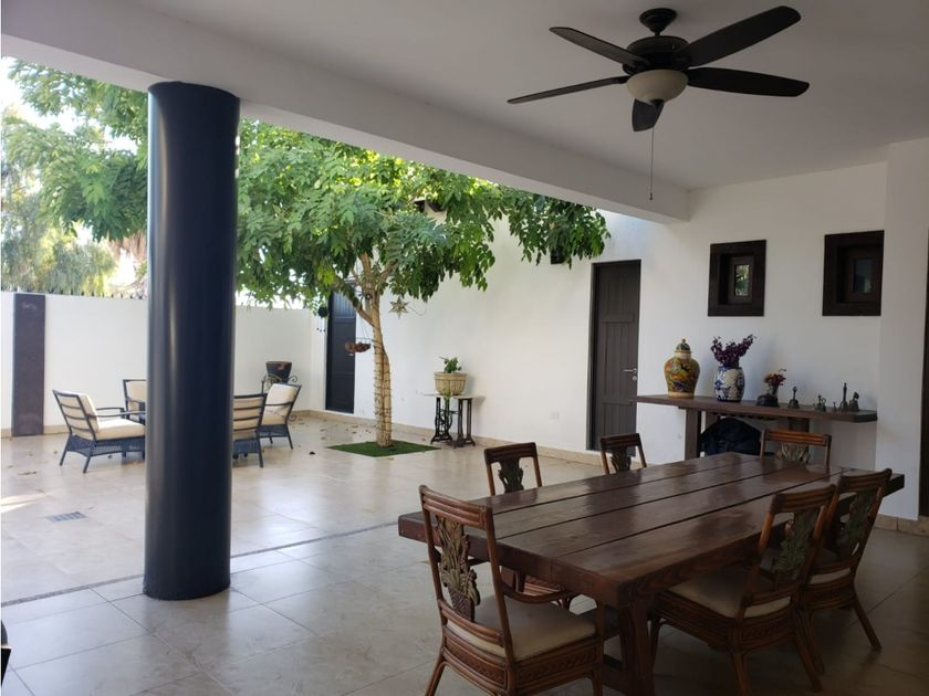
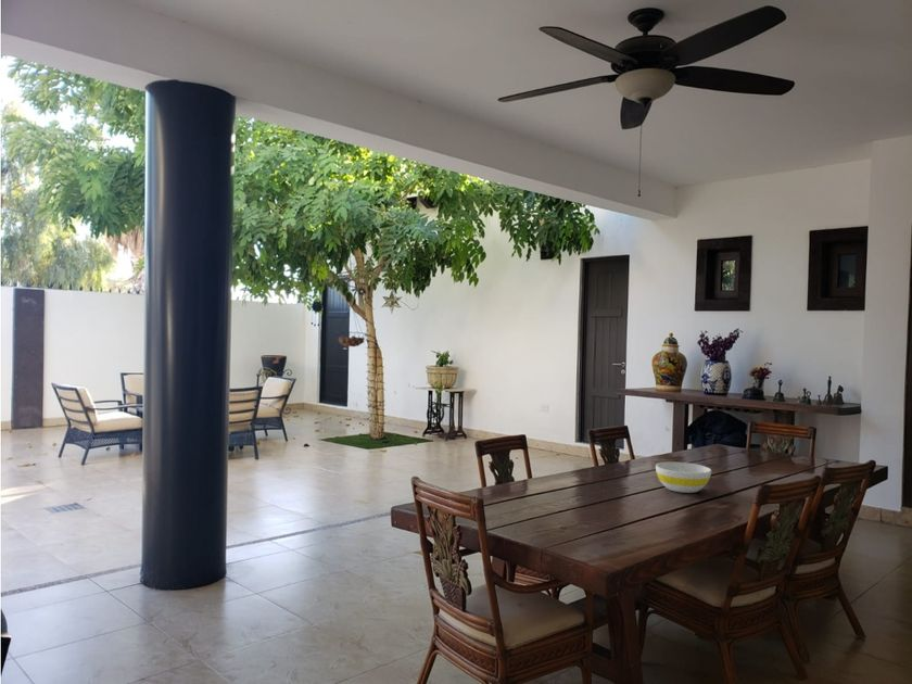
+ bowl [655,461,712,494]
